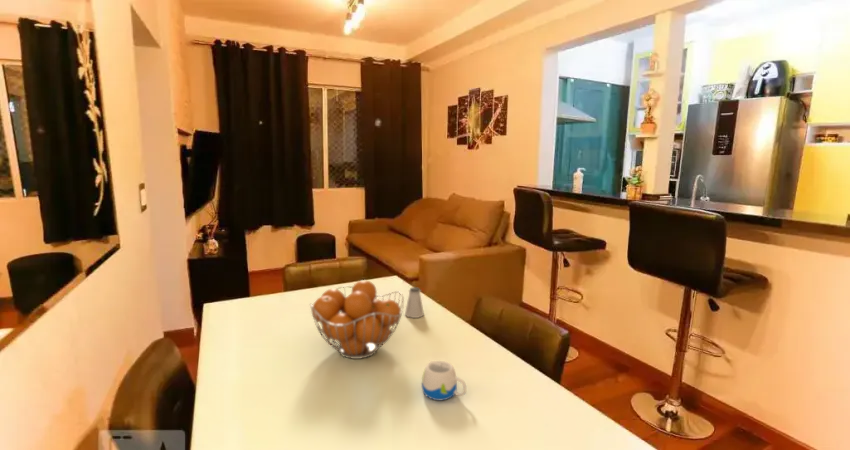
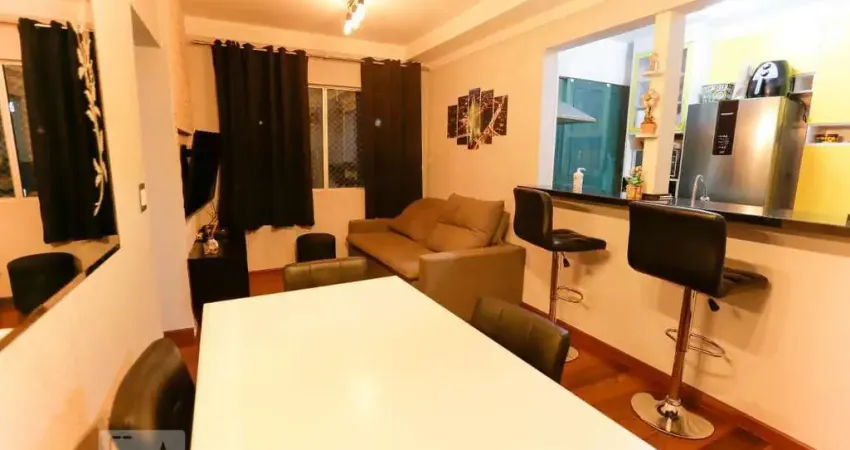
- fruit basket [309,279,405,360]
- mug [421,360,467,401]
- saltshaker [404,286,425,319]
